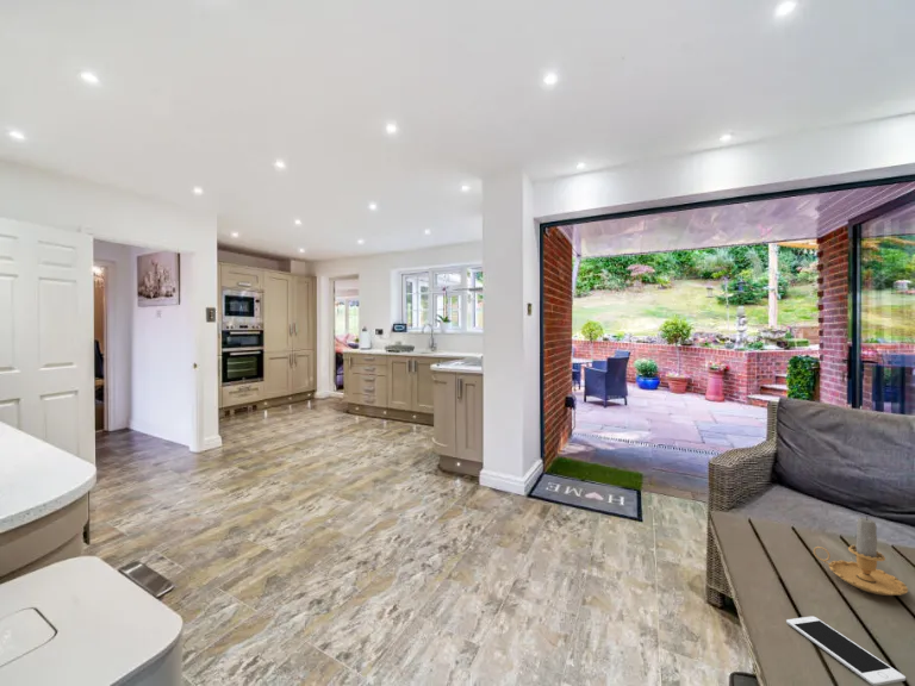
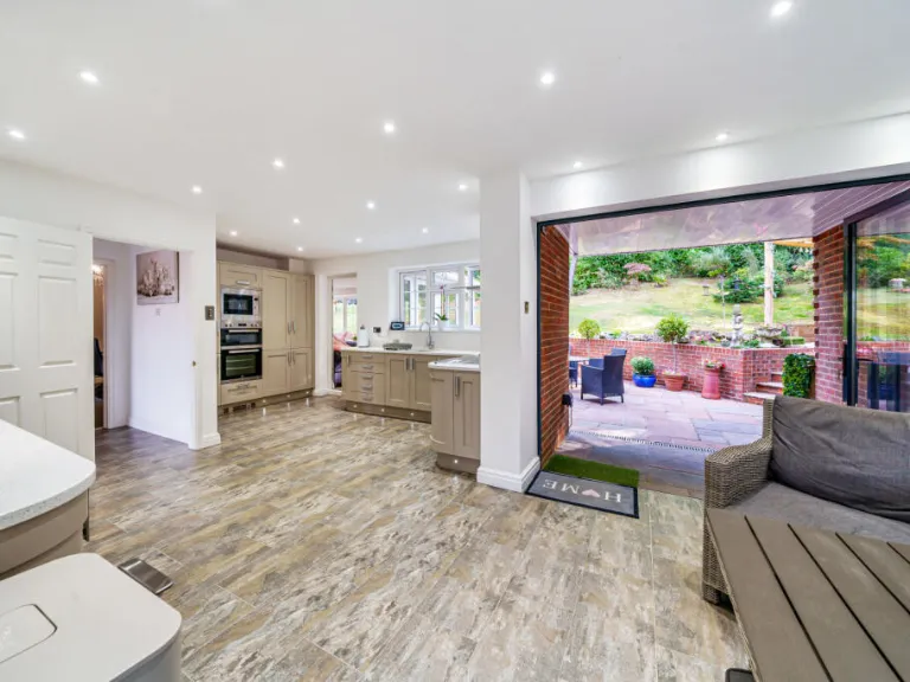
- cell phone [785,616,907,686]
- candle [813,514,909,597]
